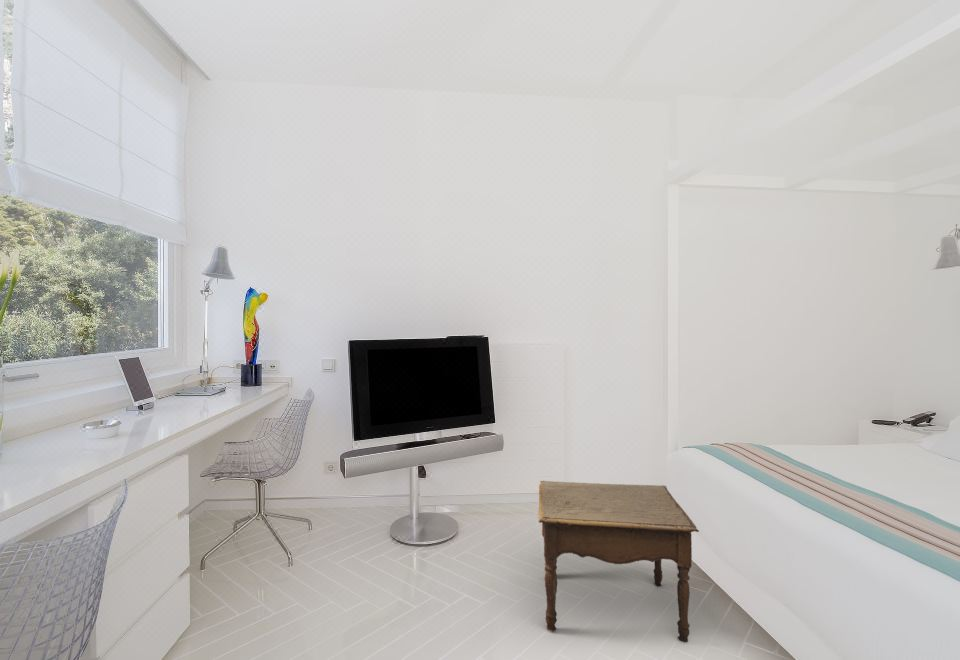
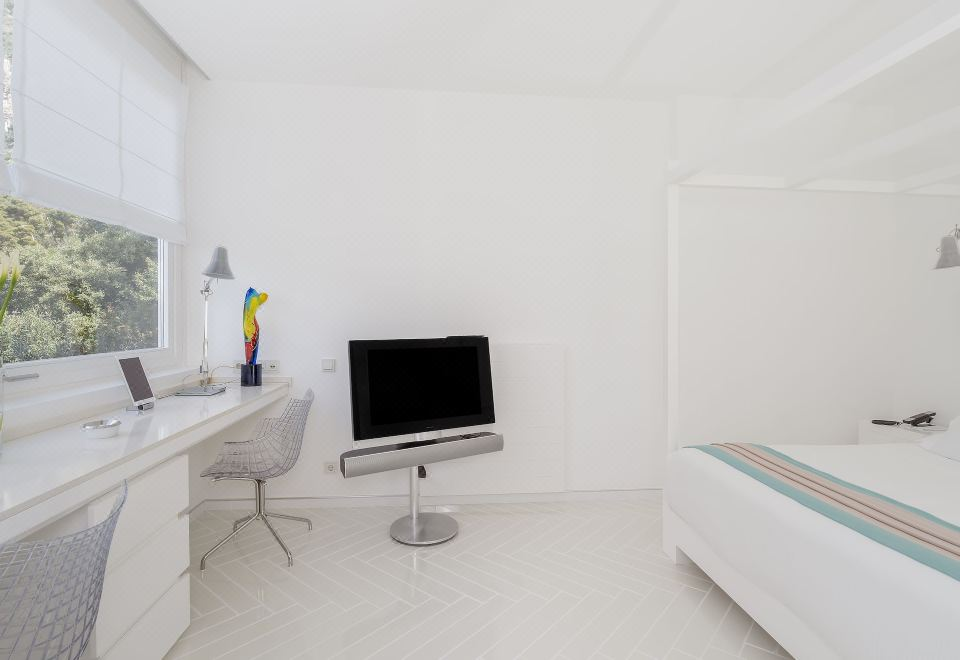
- side table [537,480,700,644]
